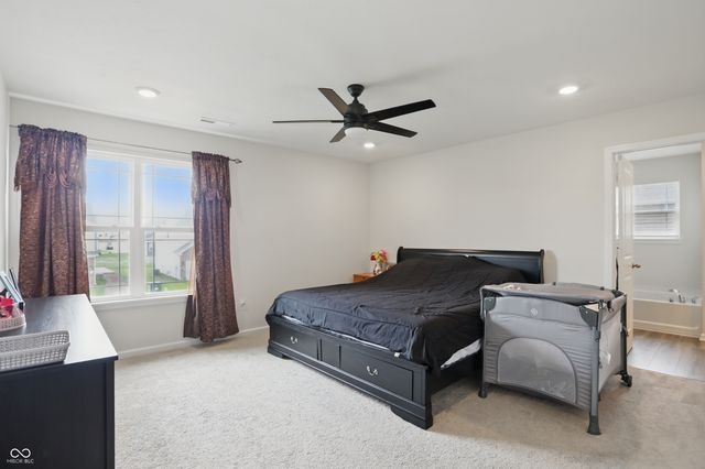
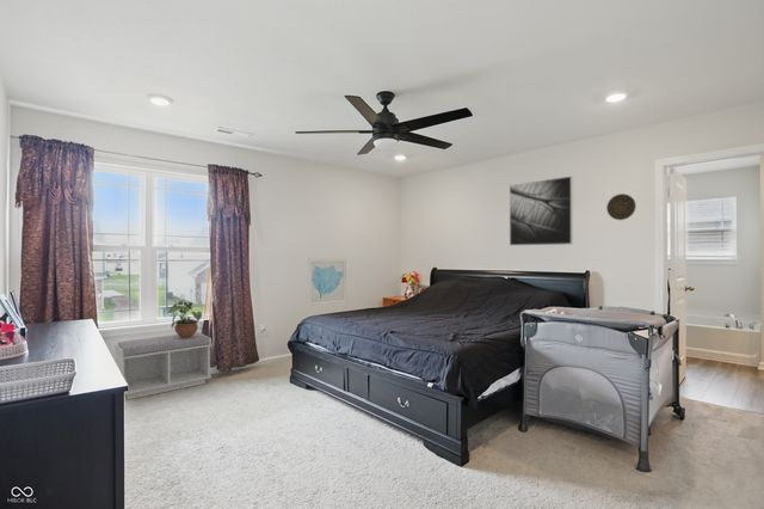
+ bench [113,331,212,400]
+ potted plant [167,296,203,338]
+ decorative plate [605,192,637,221]
+ wall art [307,257,347,307]
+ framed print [509,174,574,246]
